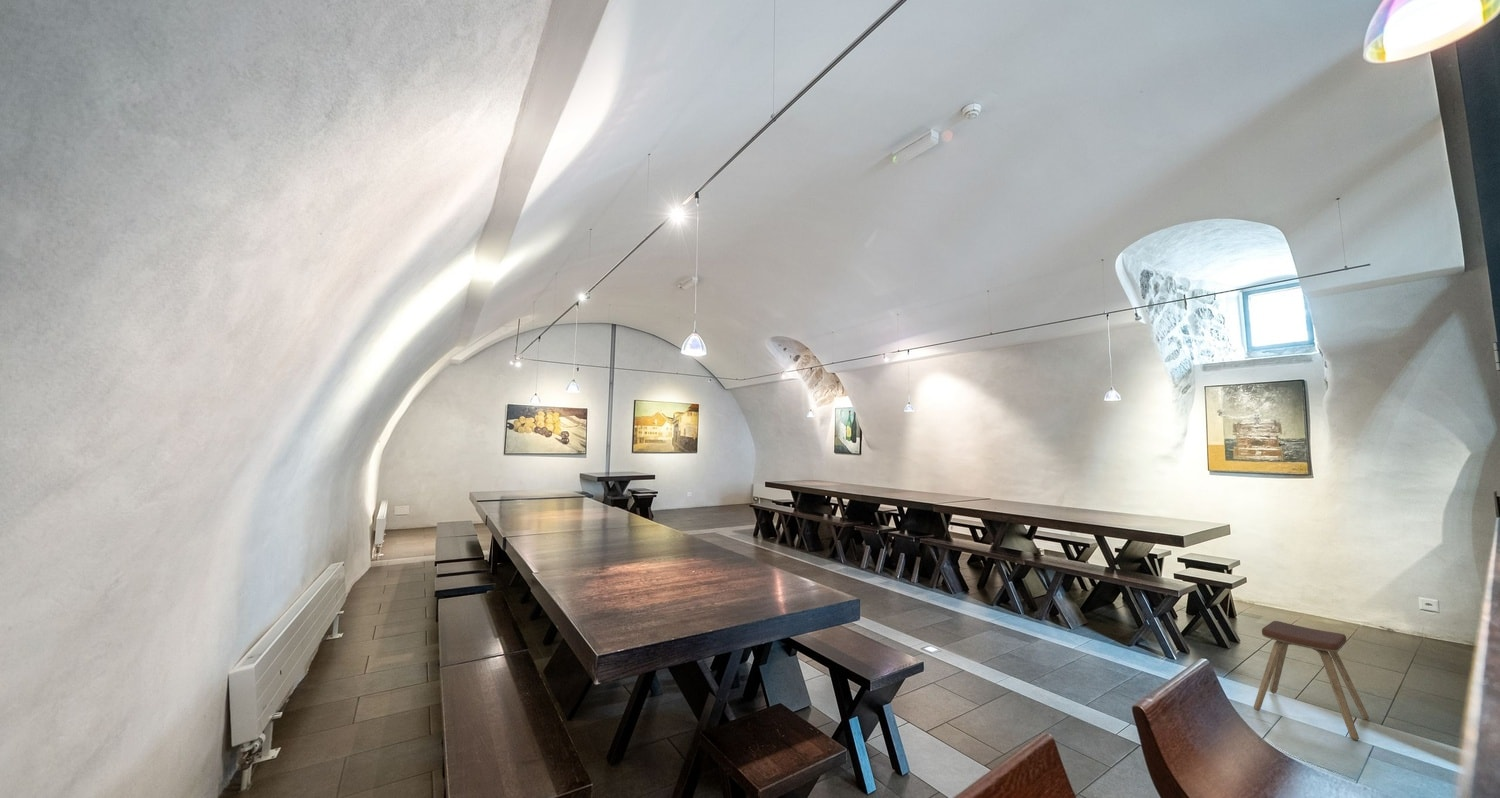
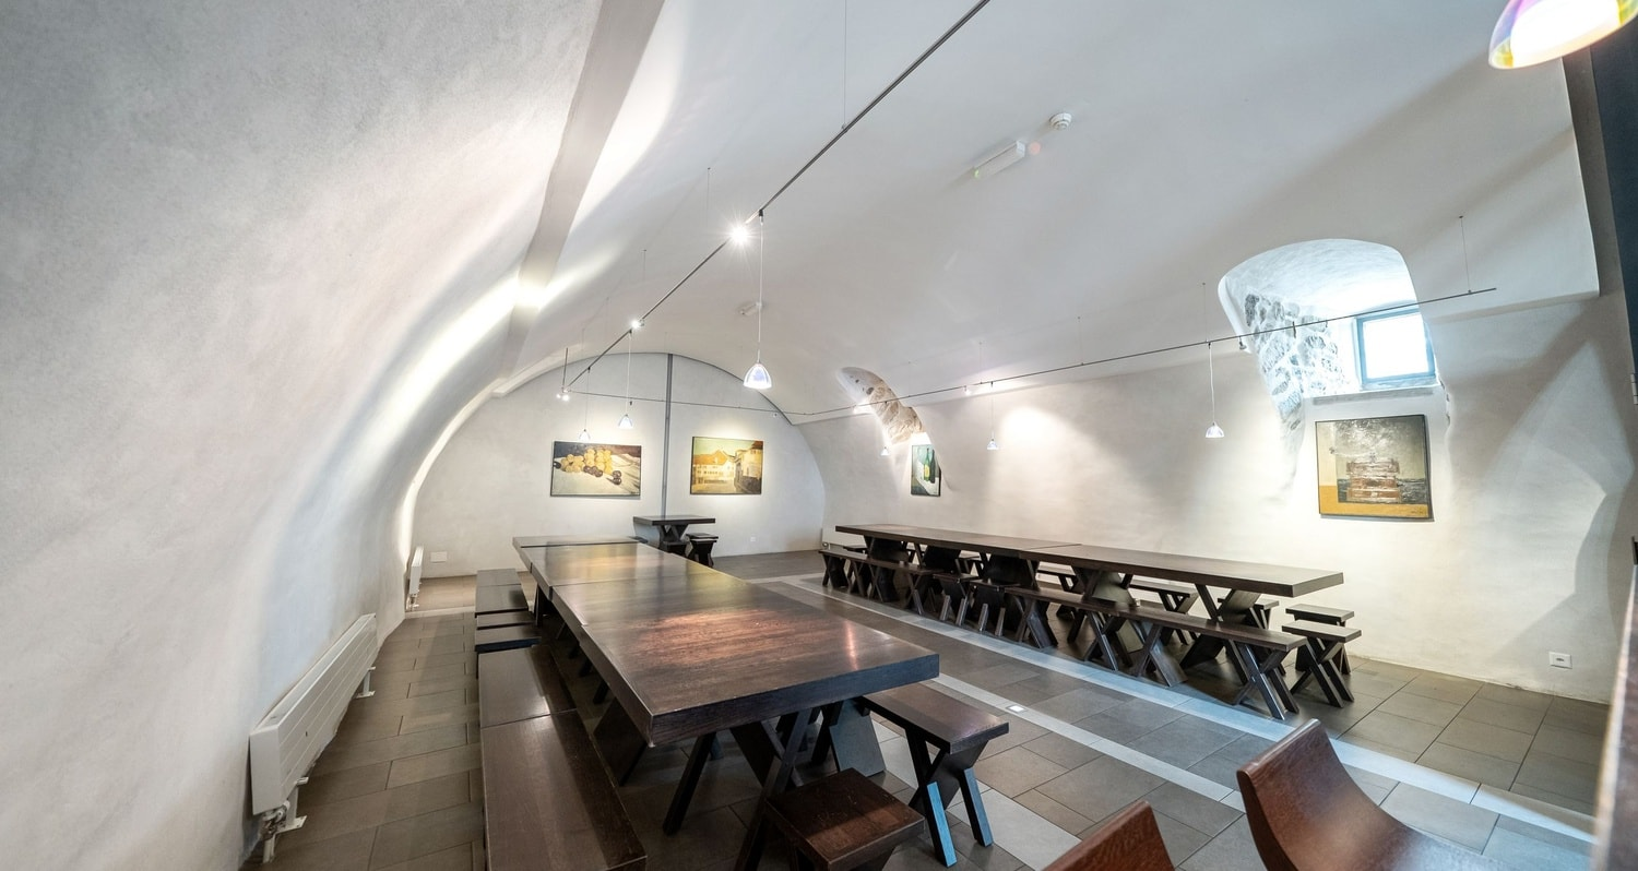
- music stool [1253,620,1370,741]
